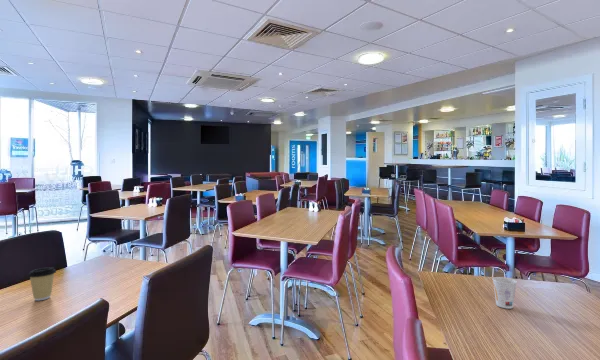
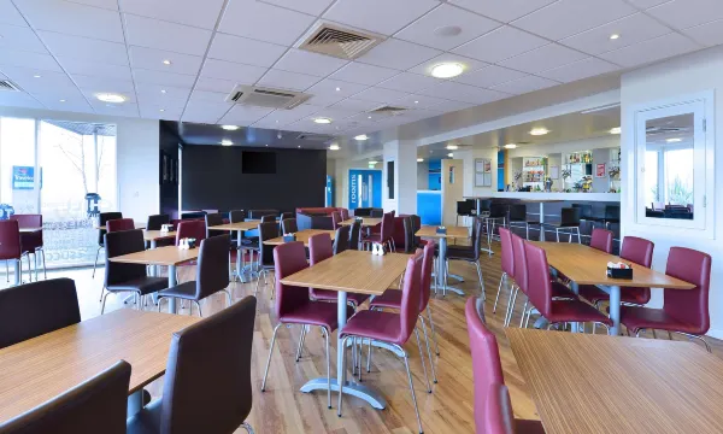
- cup [492,276,518,310]
- coffee cup [27,266,57,302]
